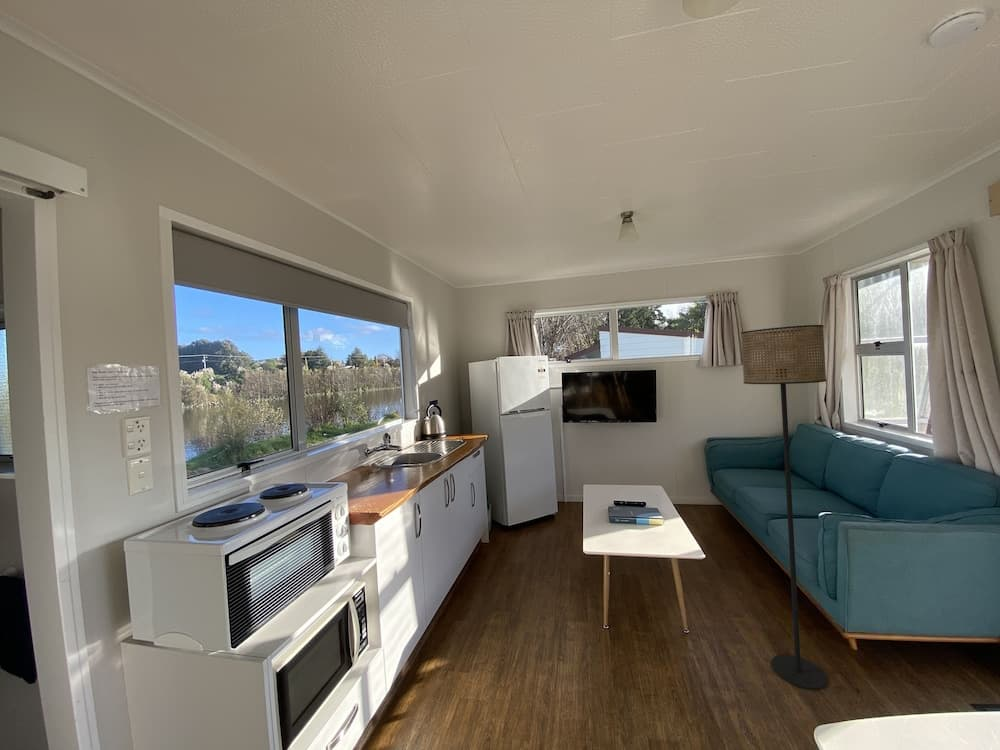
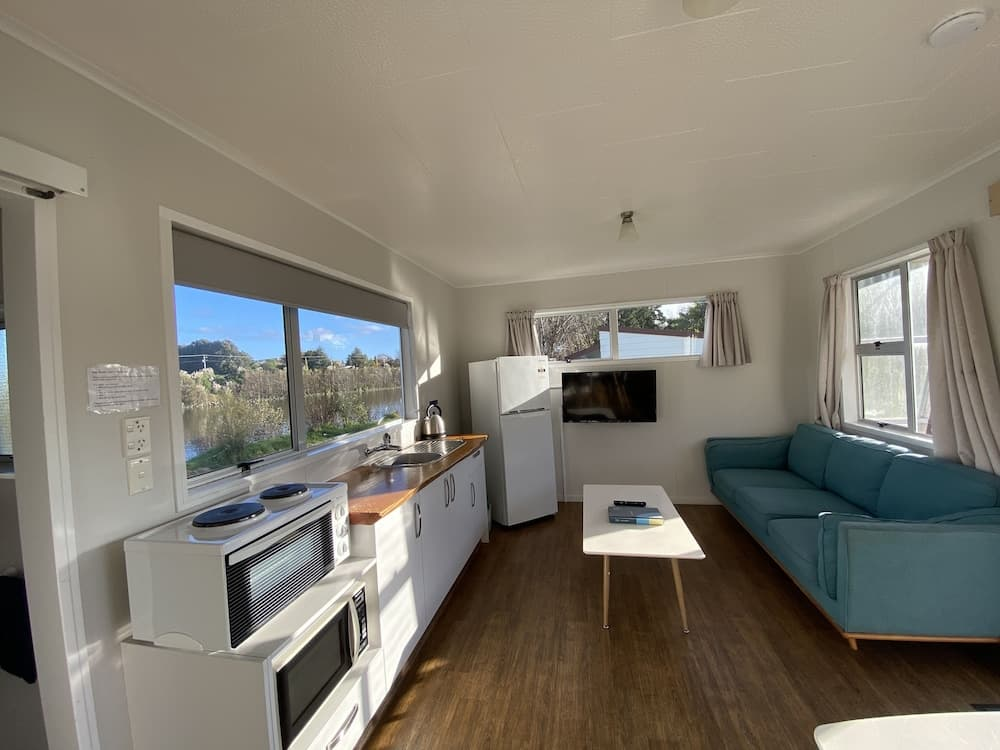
- floor lamp [740,324,828,690]
